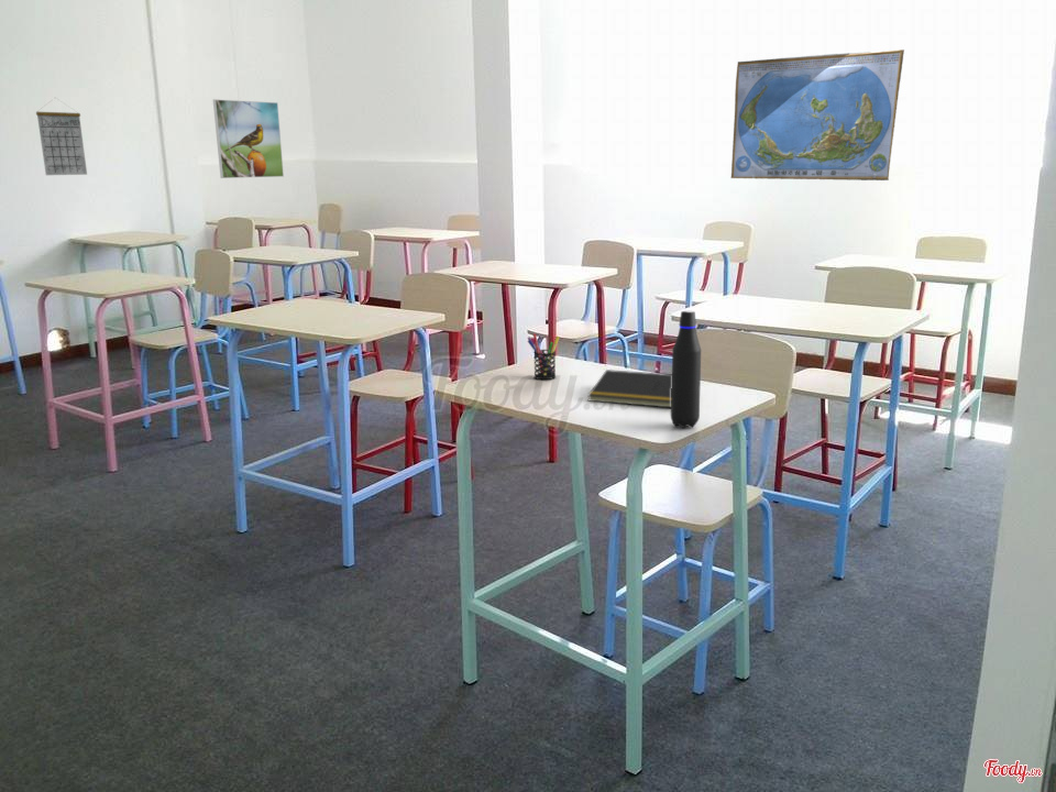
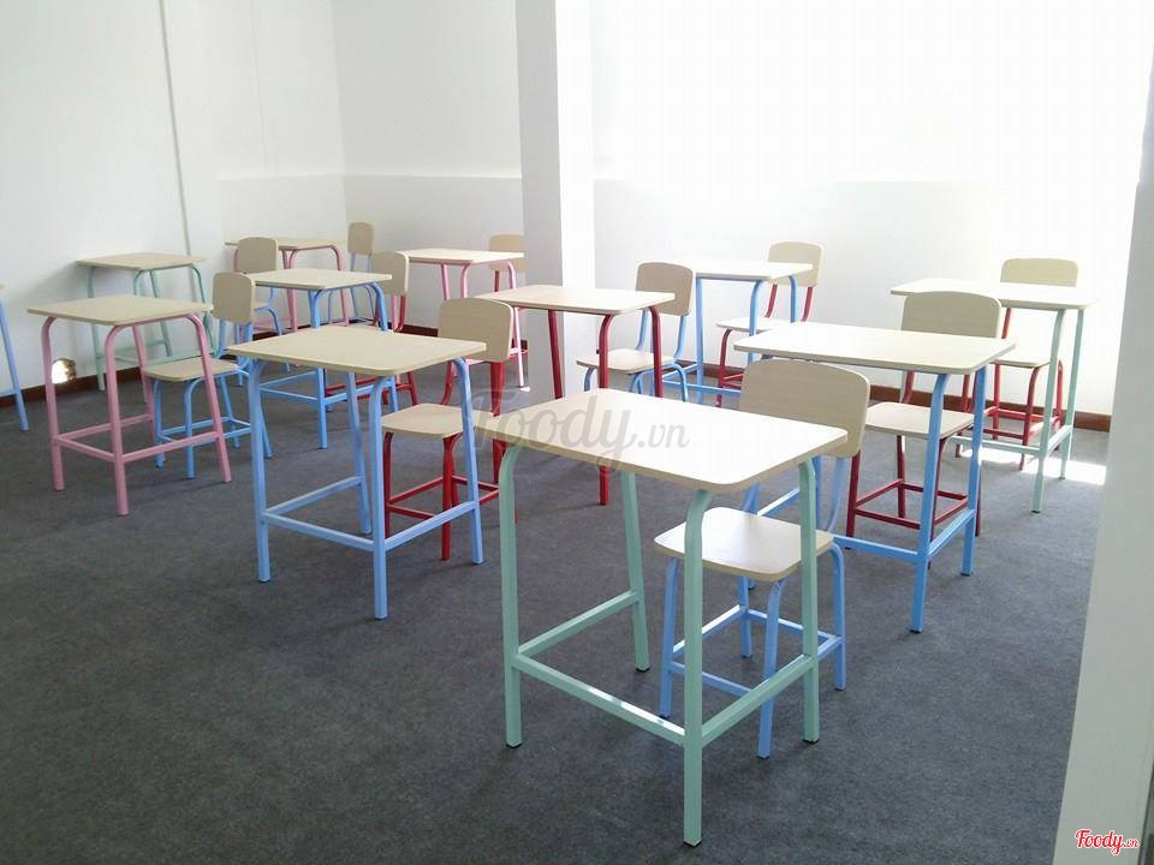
- calendar [35,97,88,176]
- world map [730,48,905,182]
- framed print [212,98,285,179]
- notepad [586,369,672,408]
- pen holder [527,332,561,381]
- water bottle [670,310,702,429]
